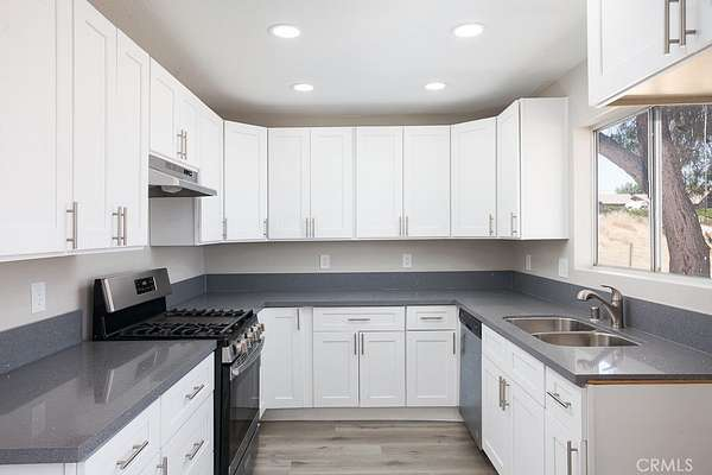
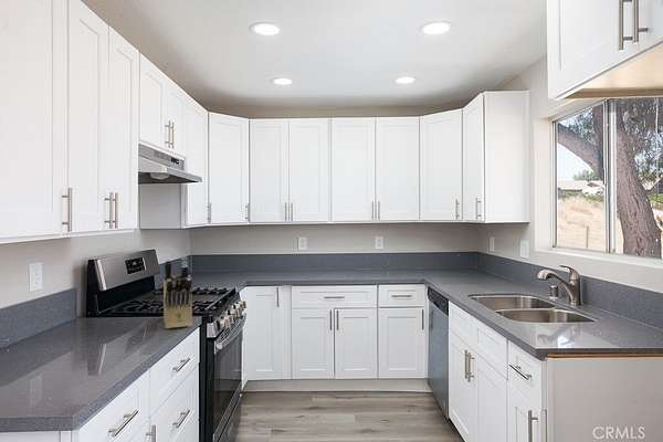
+ knife block [162,255,193,329]
